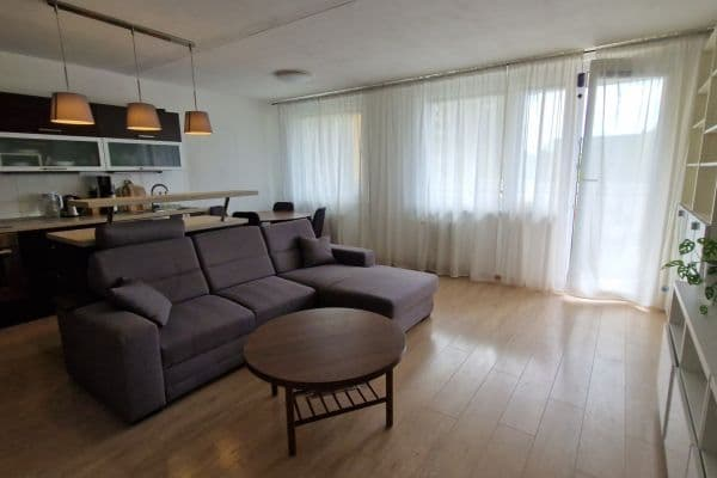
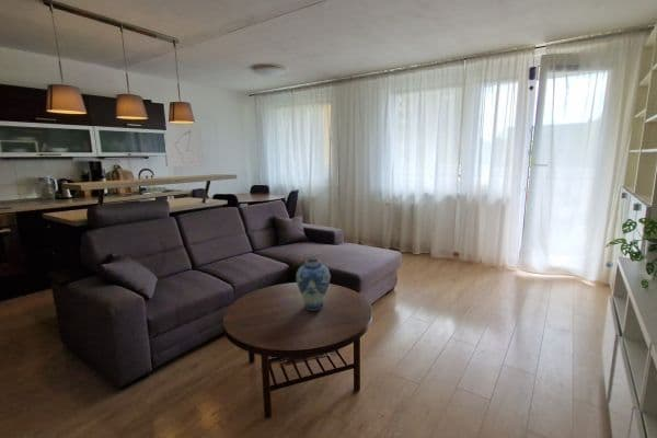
+ wall art [163,125,204,168]
+ vase [296,257,332,312]
